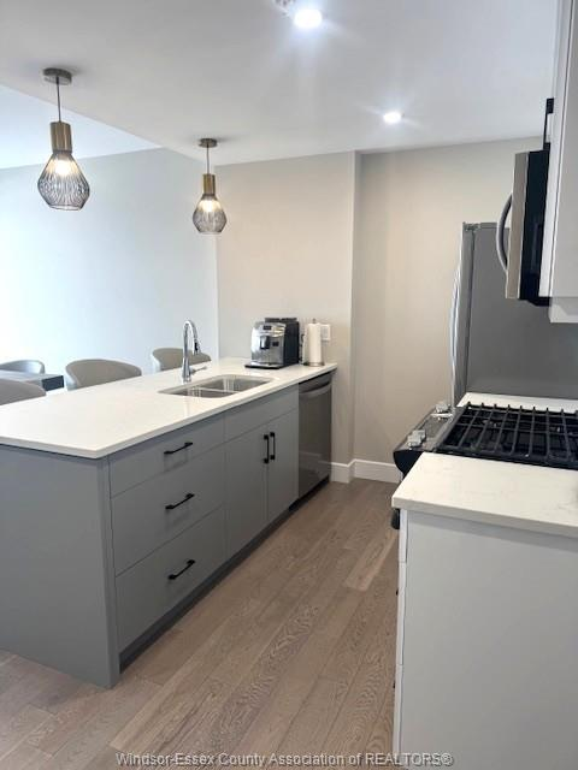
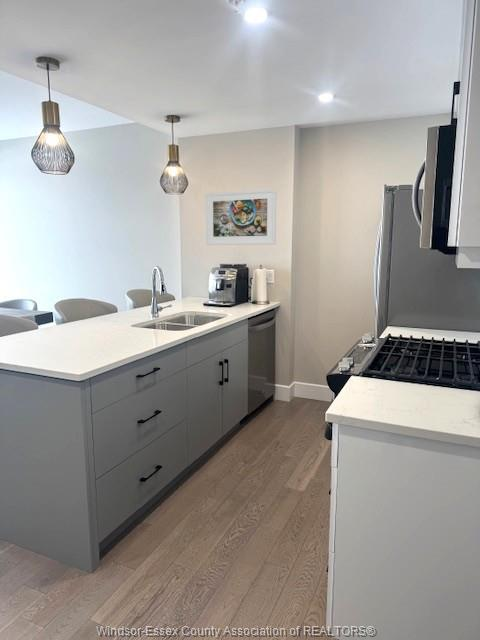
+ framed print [205,188,277,246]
